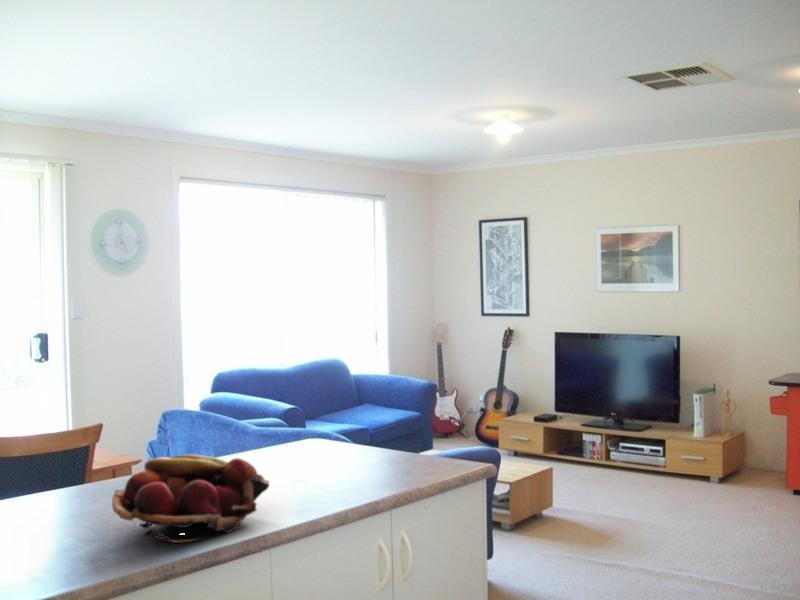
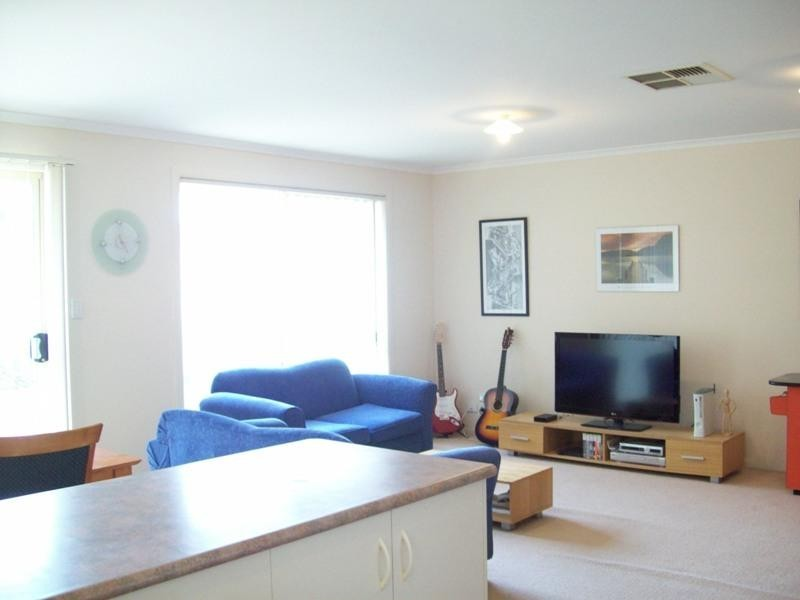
- fruit basket [111,453,271,543]
